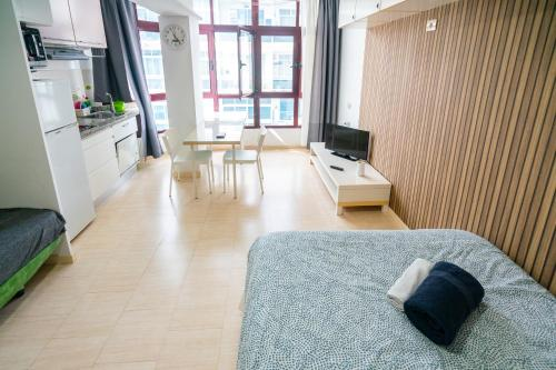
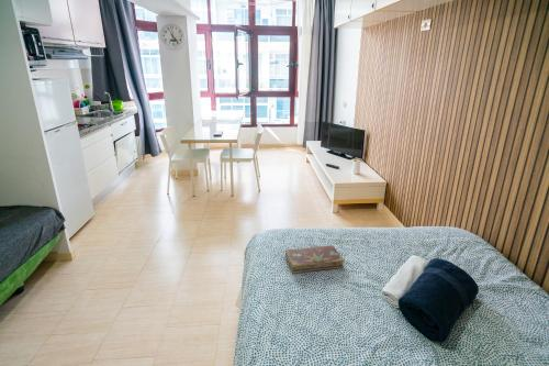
+ book [284,244,346,274]
